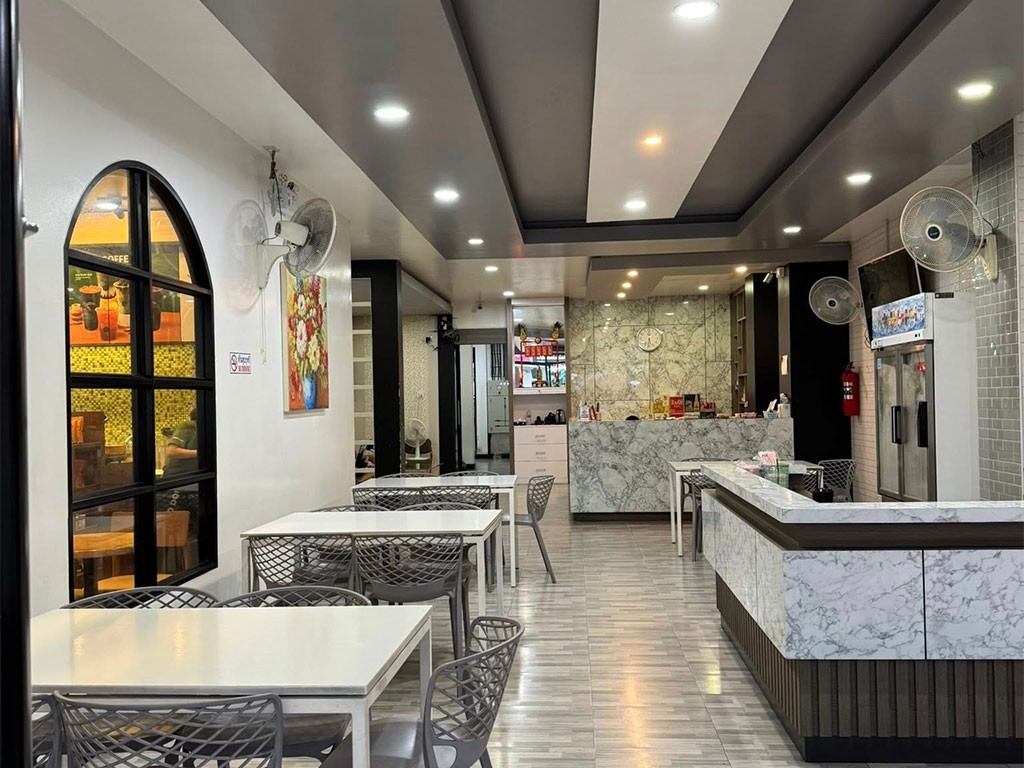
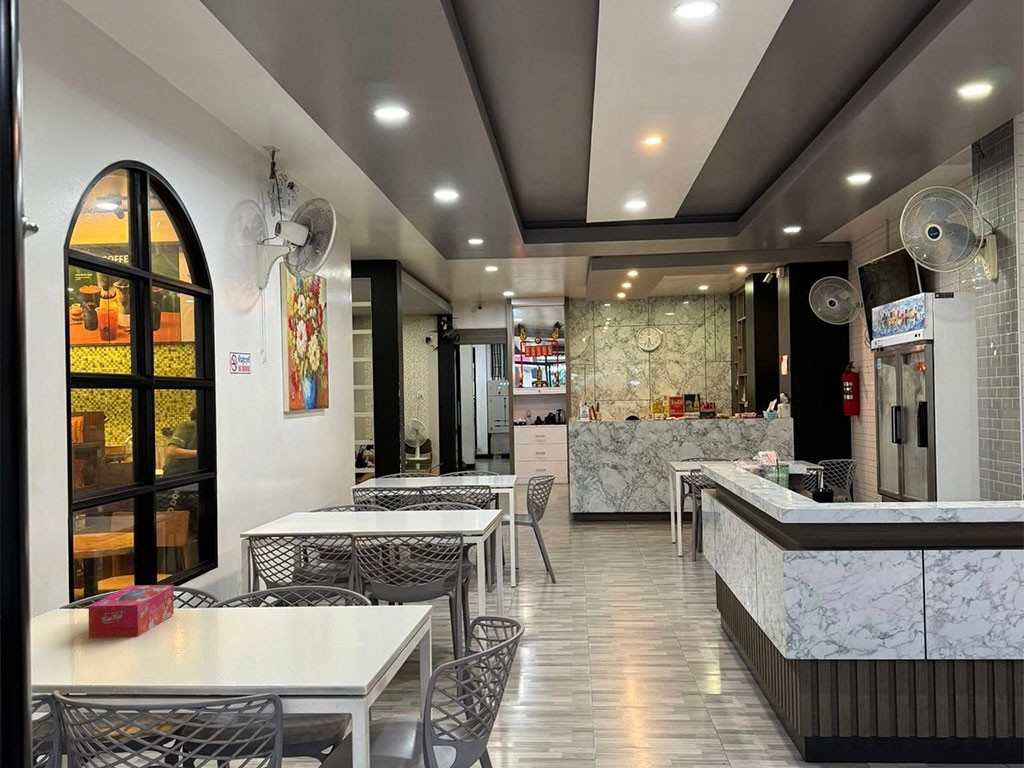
+ tissue box [88,584,175,639]
